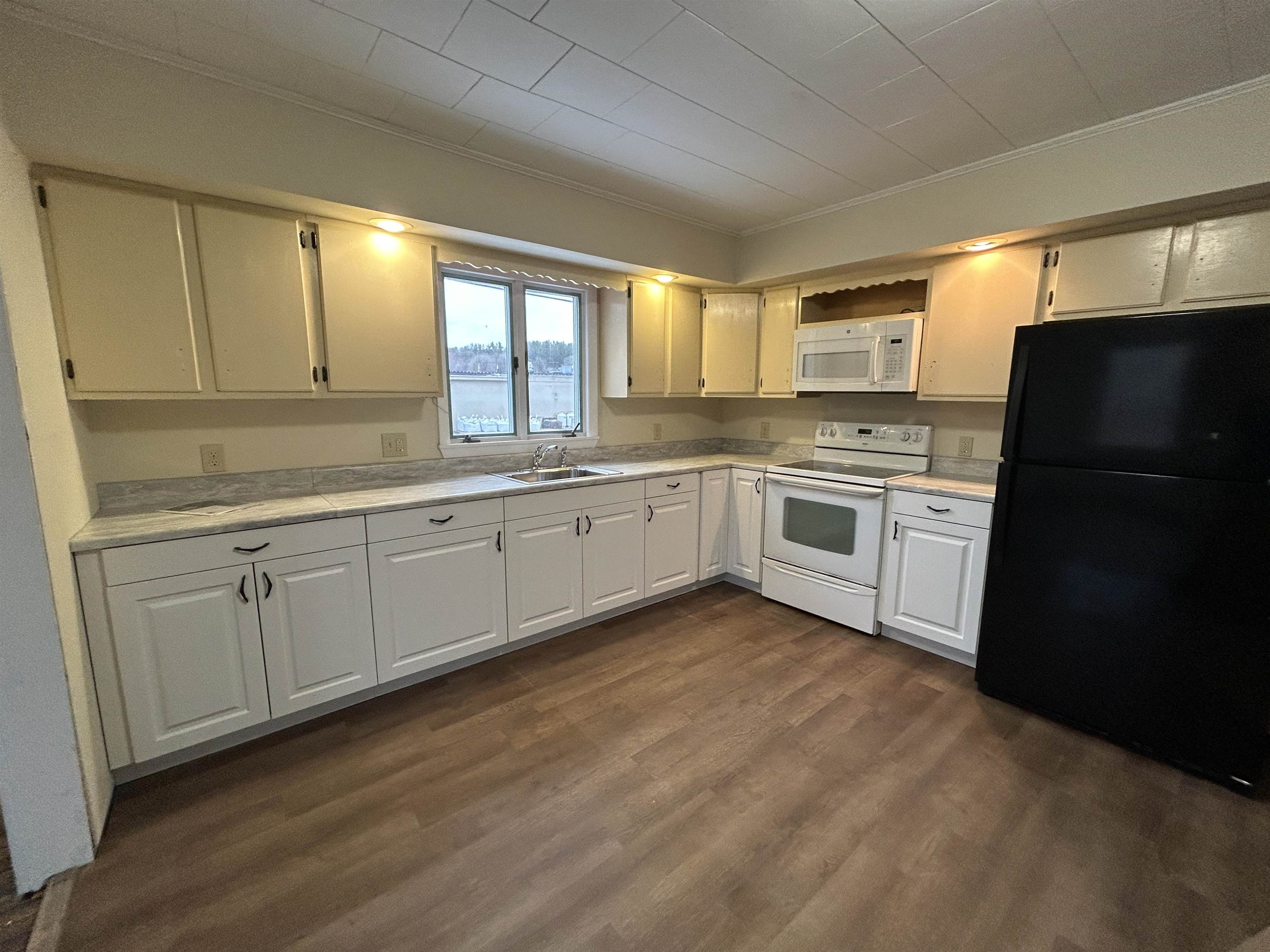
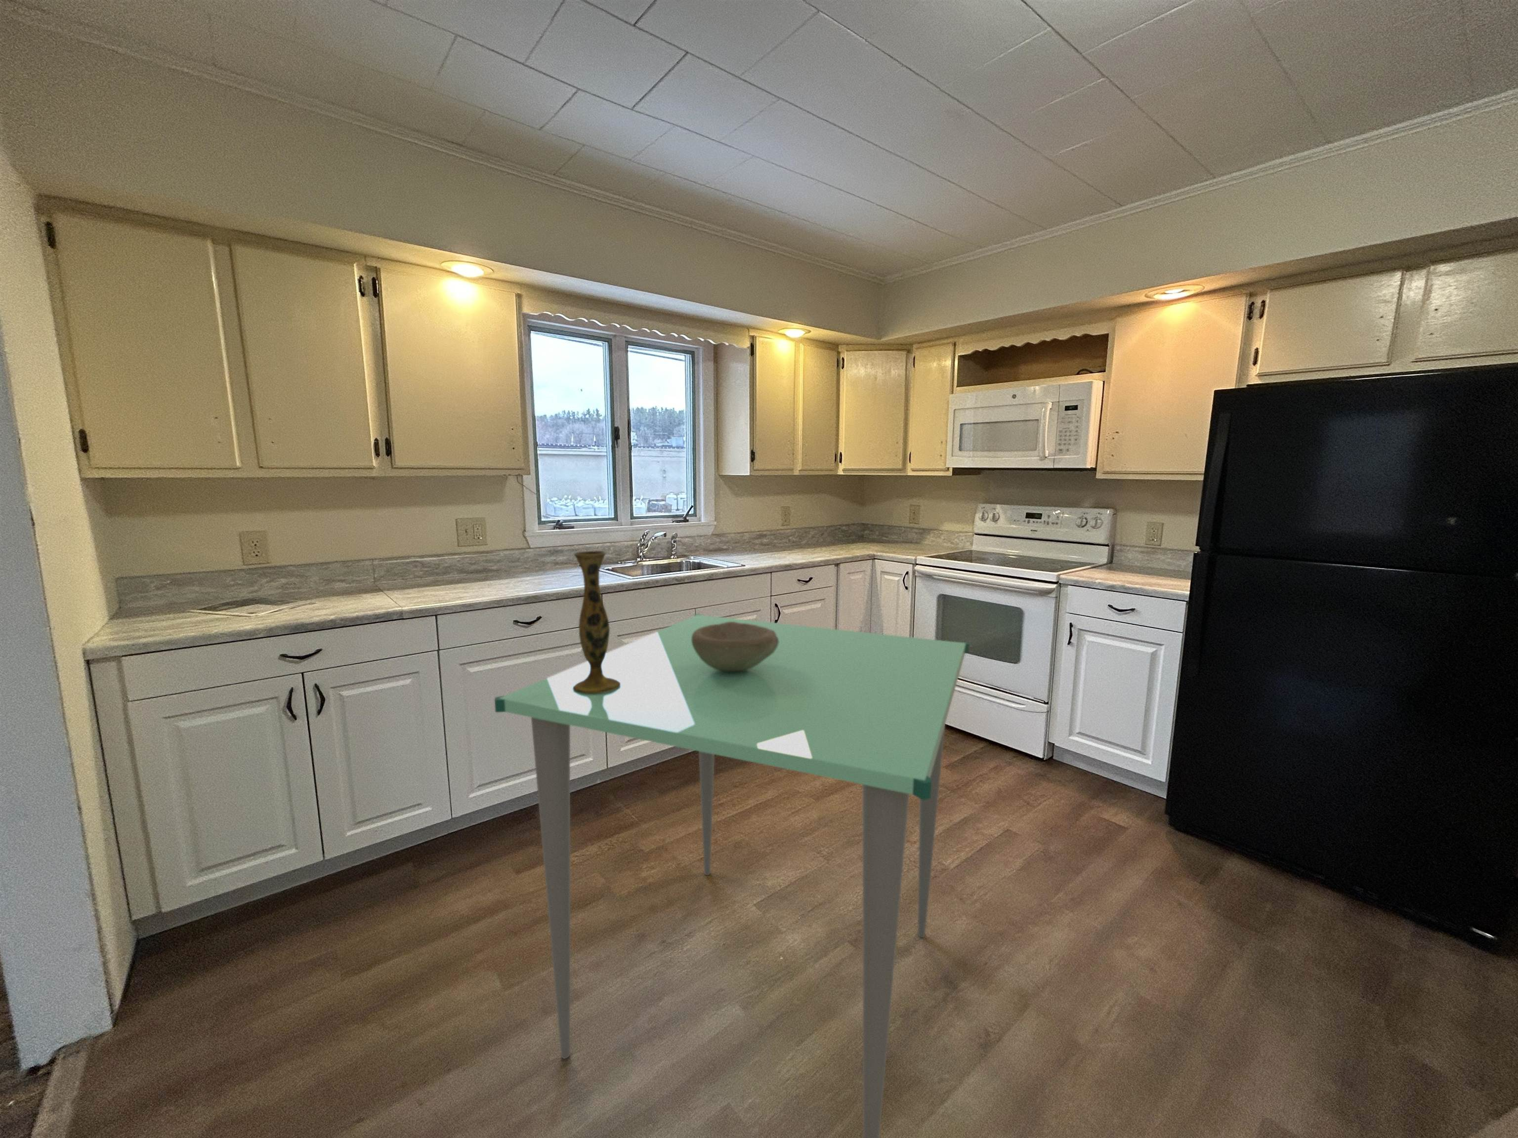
+ vase [573,550,620,693]
+ bowl [692,622,779,672]
+ dining table [494,613,971,1138]
